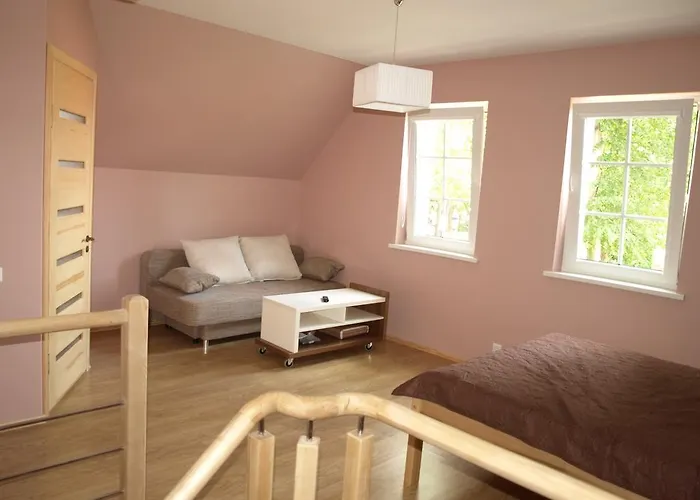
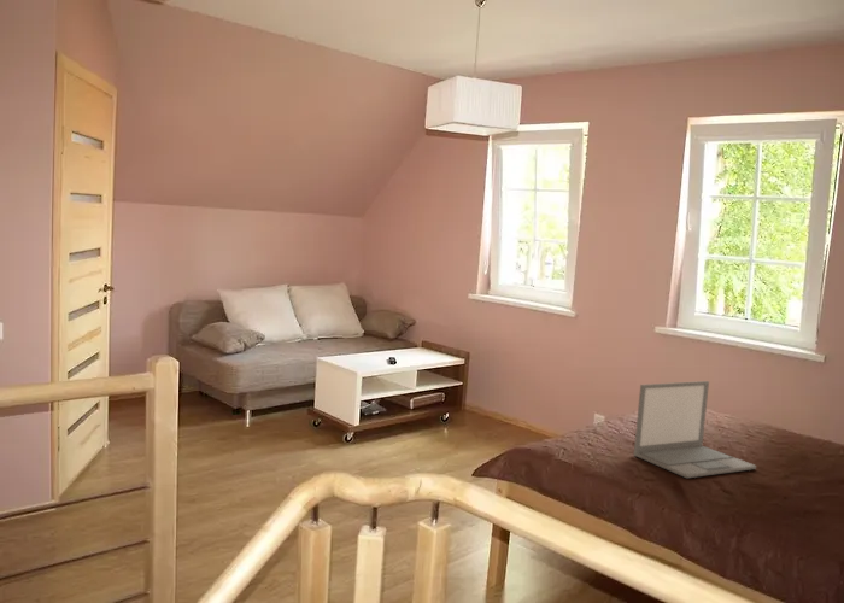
+ laptop [633,380,757,479]
